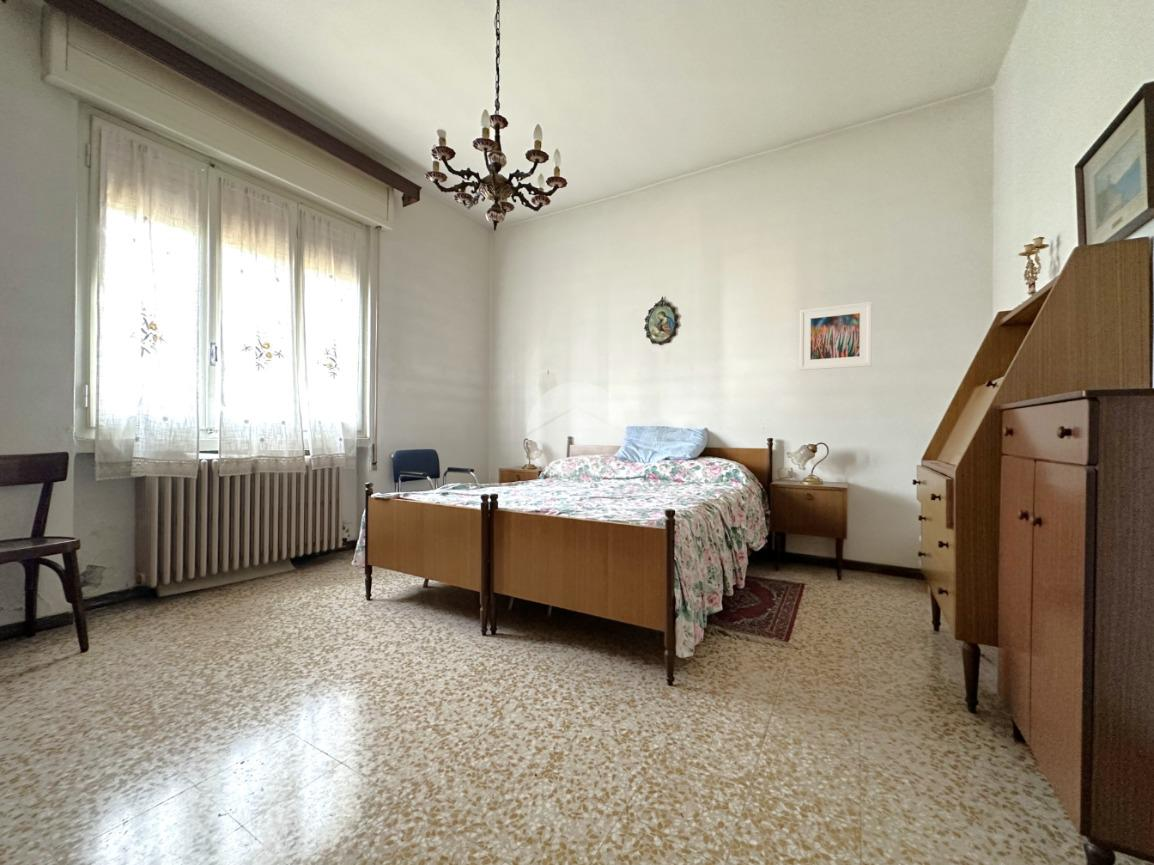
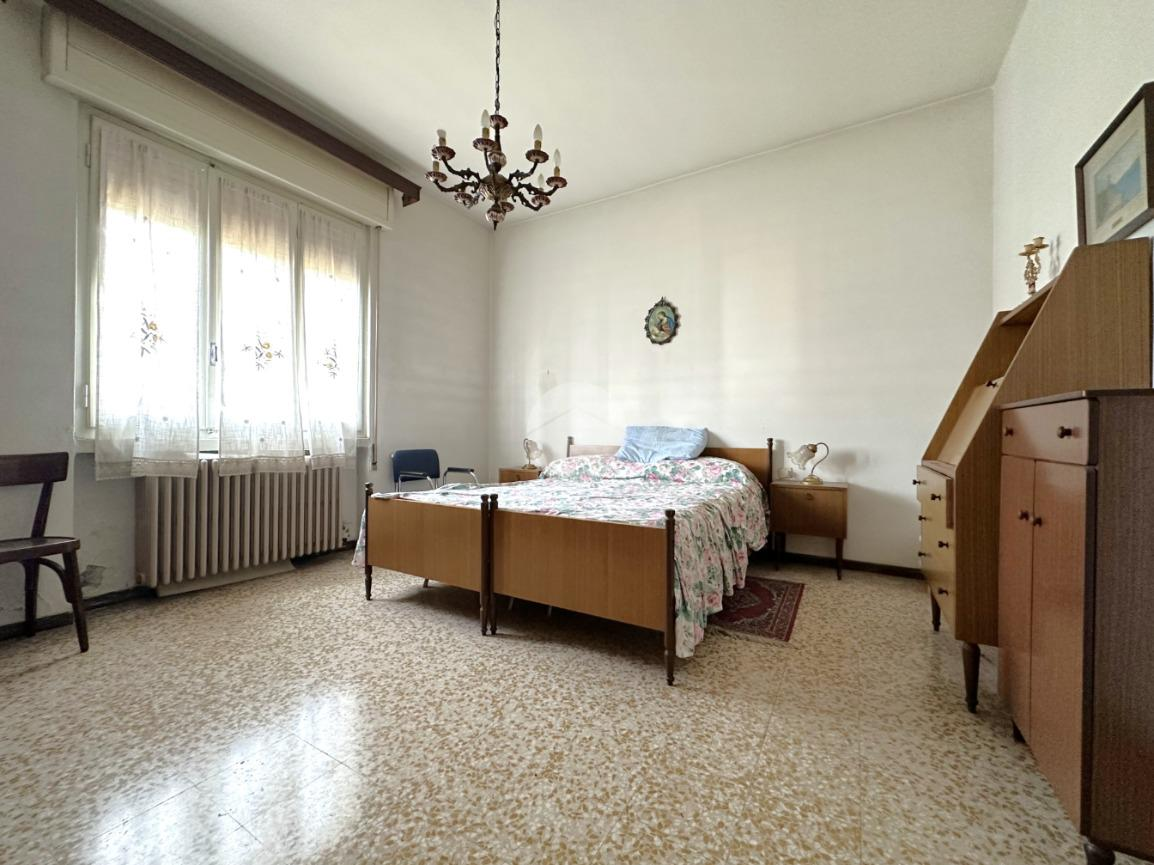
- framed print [798,300,873,371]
